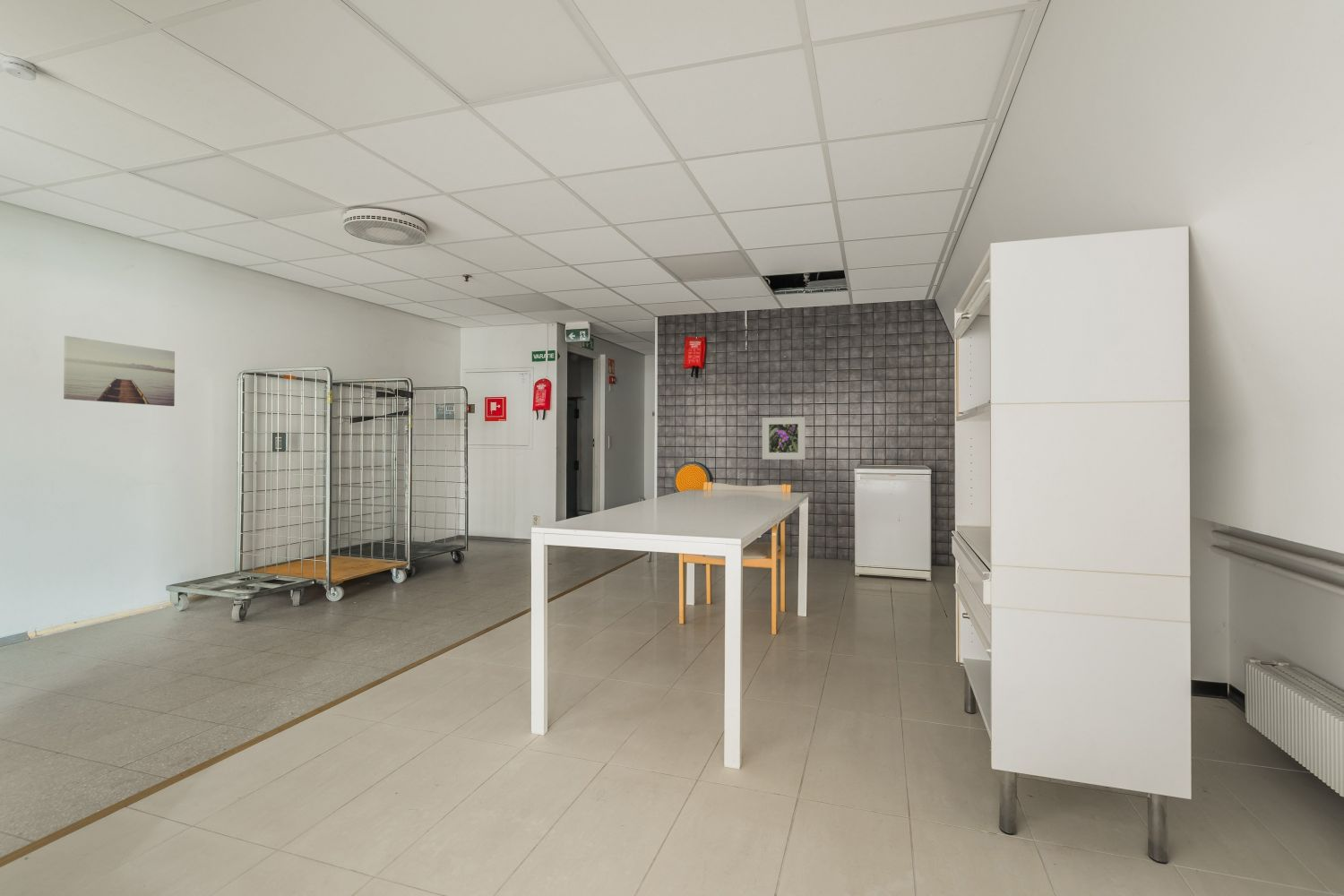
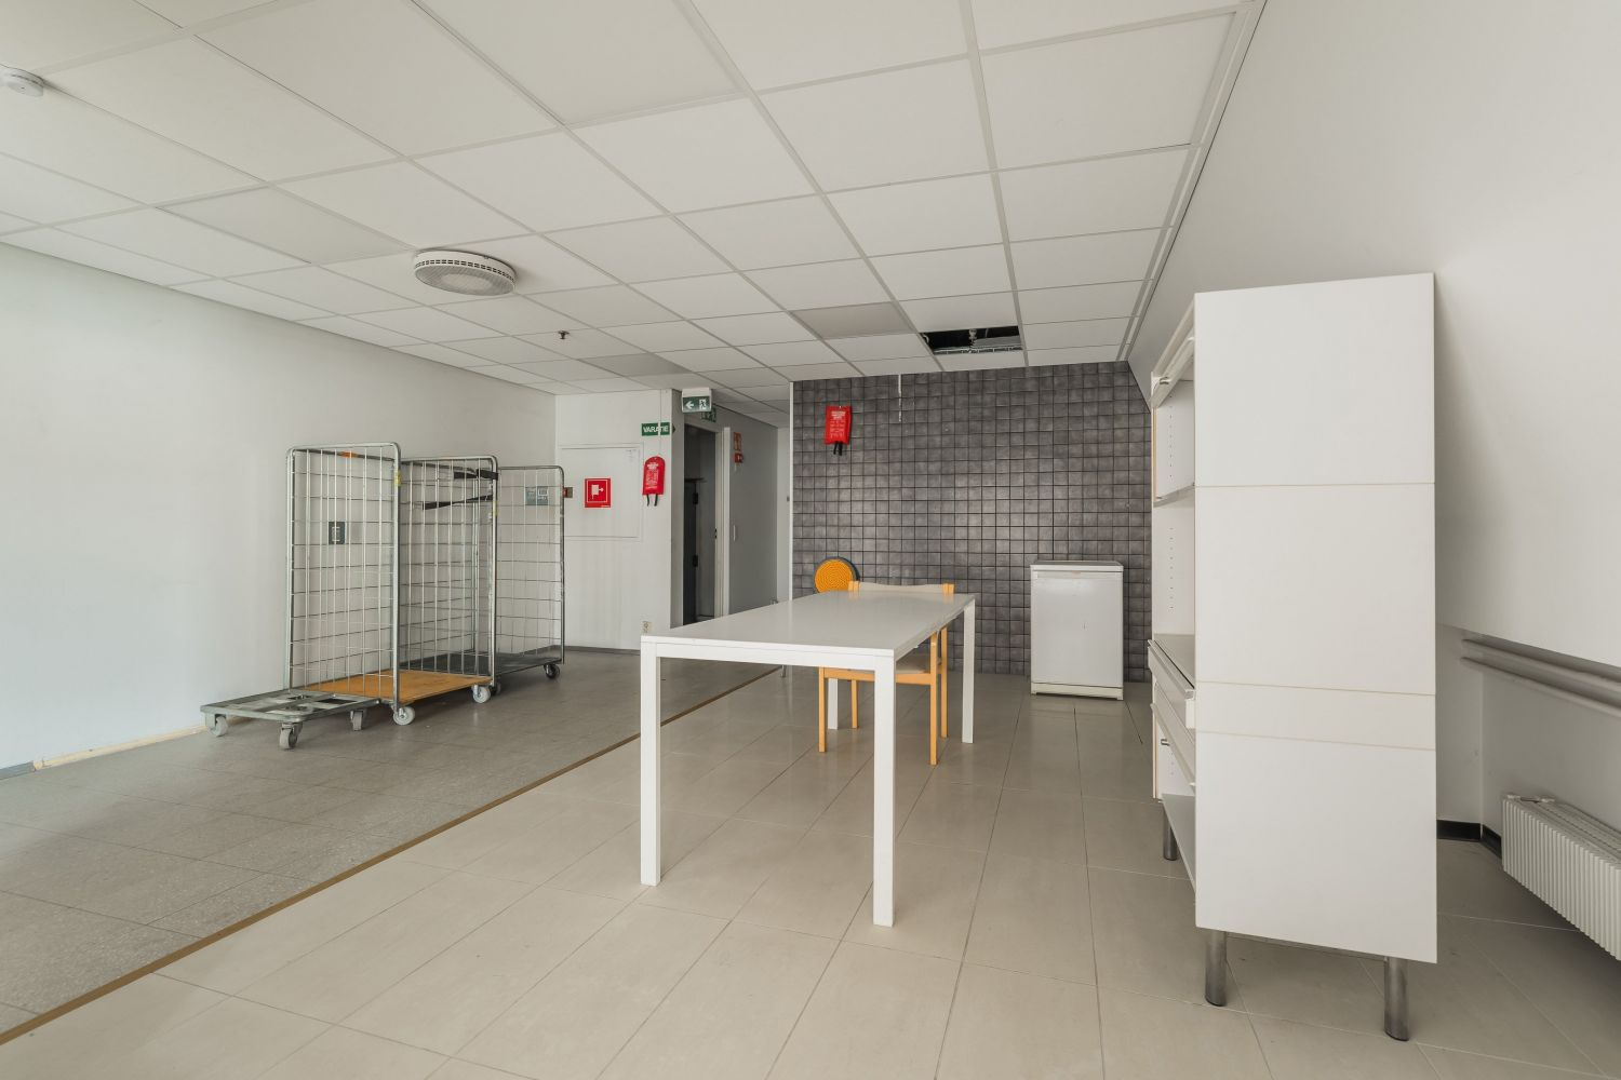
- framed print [762,416,806,461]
- wall art [63,335,176,407]
